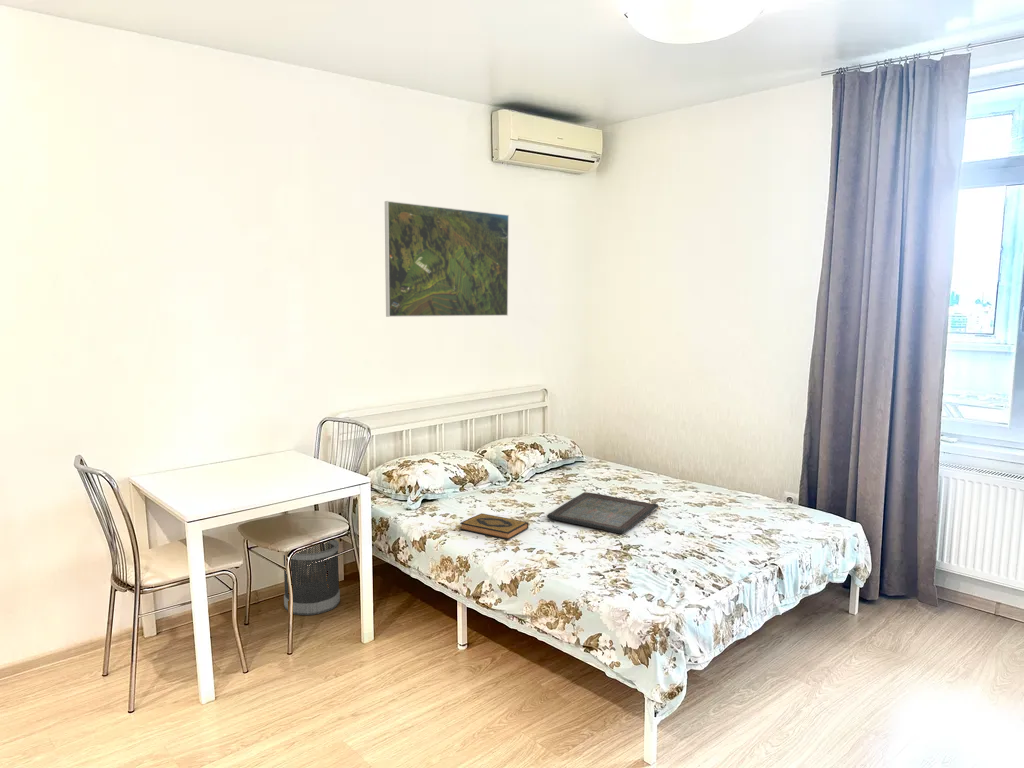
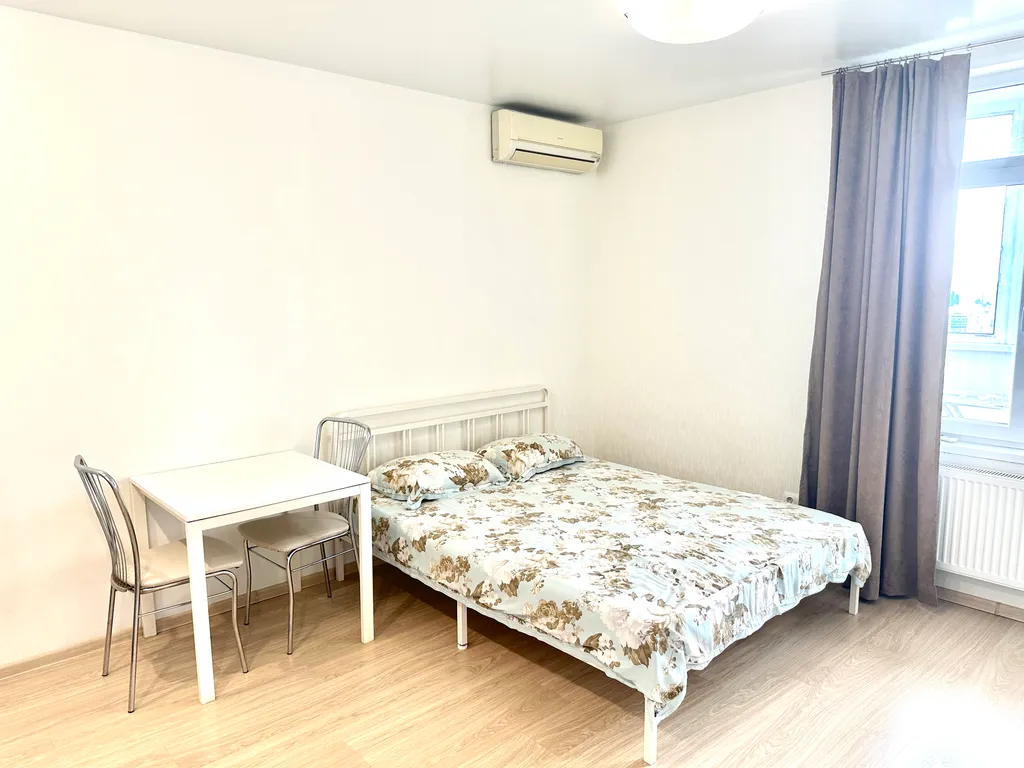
- wastebasket [283,539,341,616]
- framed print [384,200,510,318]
- serving tray [546,491,659,534]
- hardback book [459,512,530,541]
